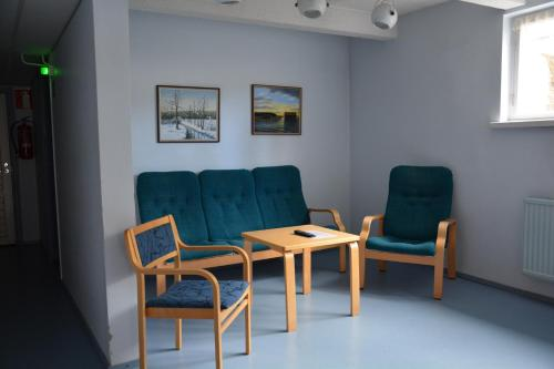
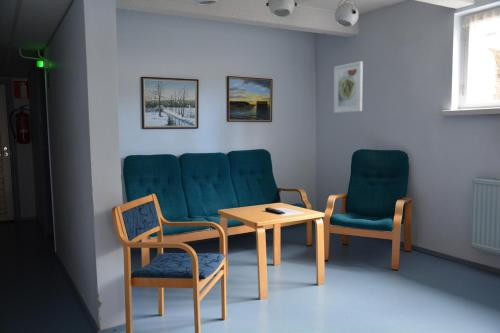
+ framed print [333,60,364,114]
